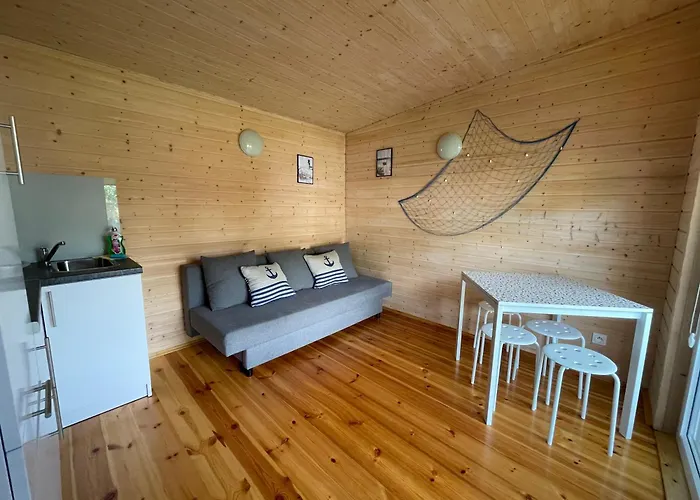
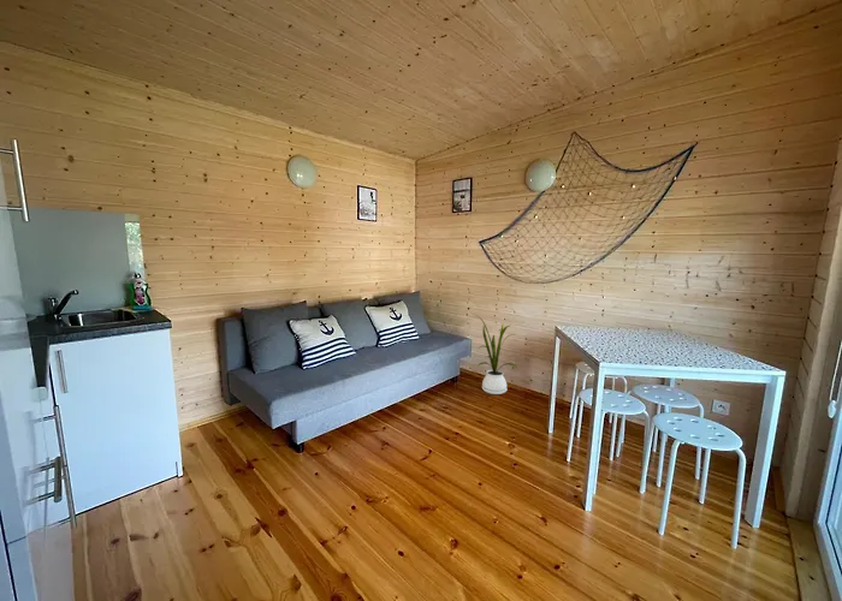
+ house plant [474,314,518,395]
